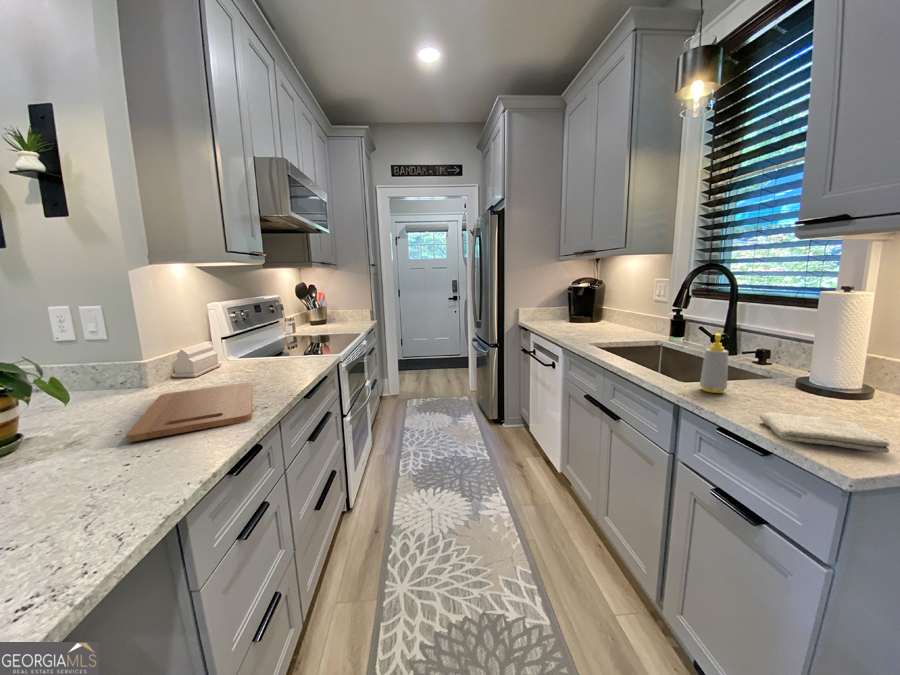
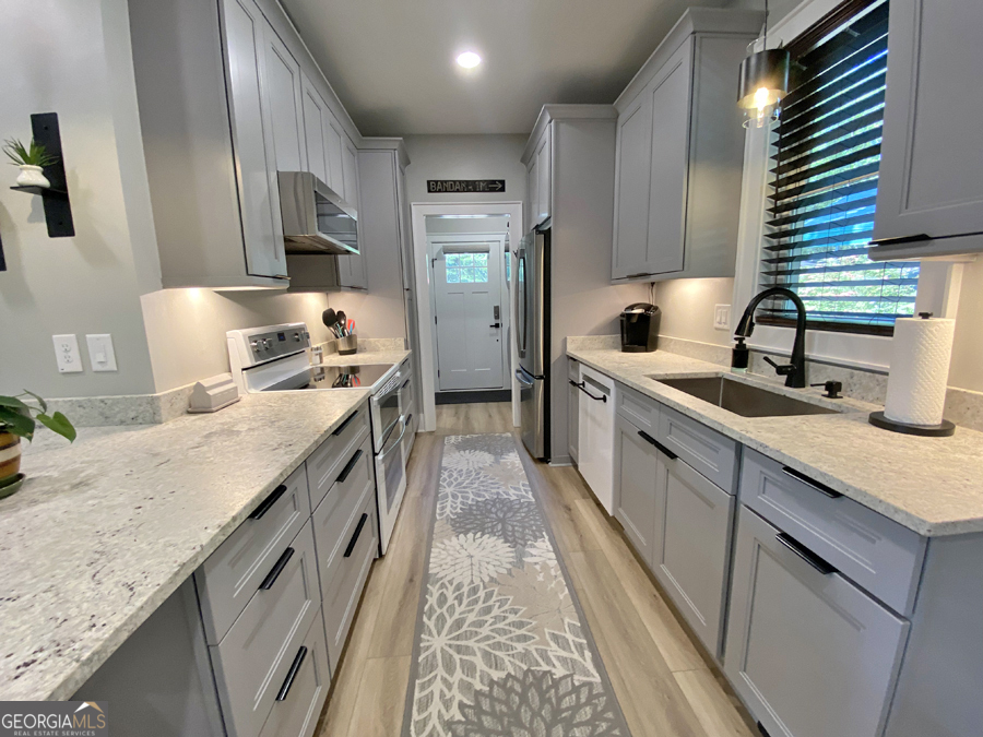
- washcloth [758,411,891,454]
- cutting board [125,382,253,443]
- soap bottle [699,332,729,394]
